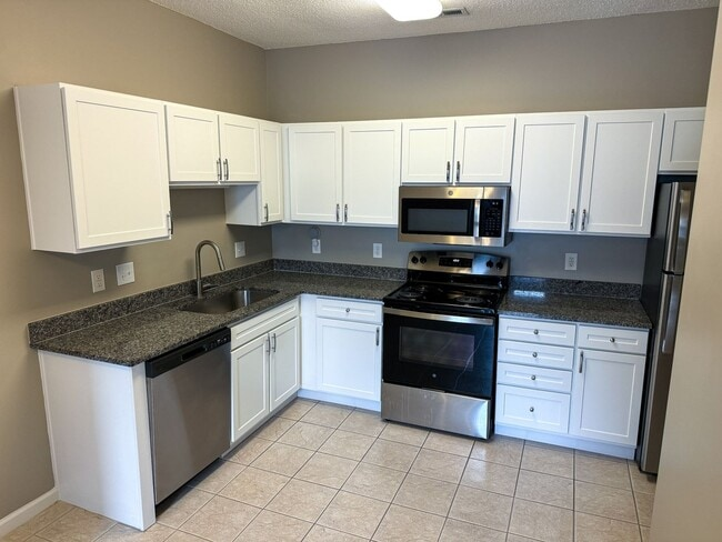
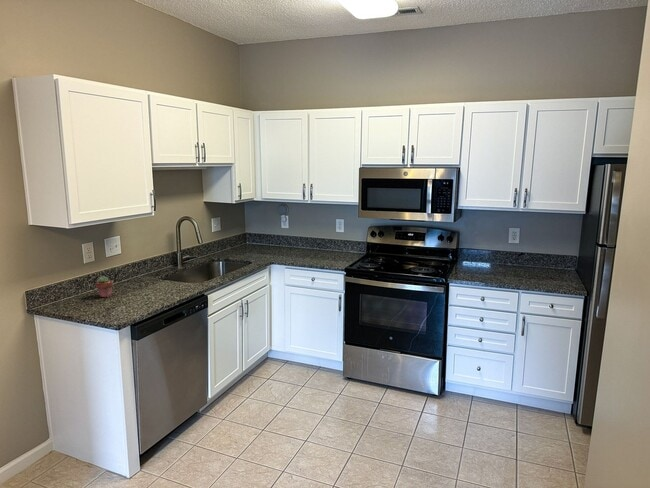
+ potted succulent [95,275,114,298]
